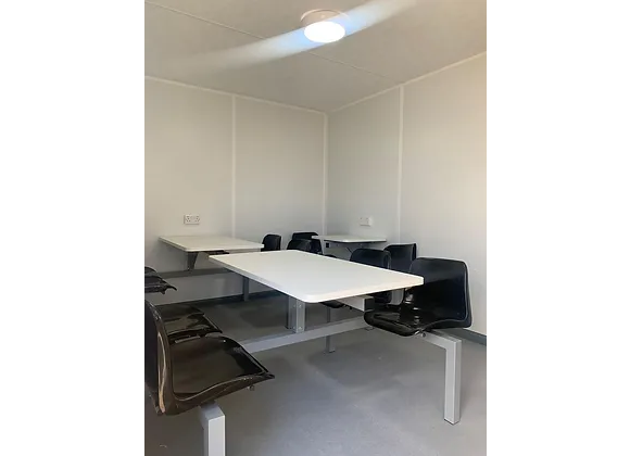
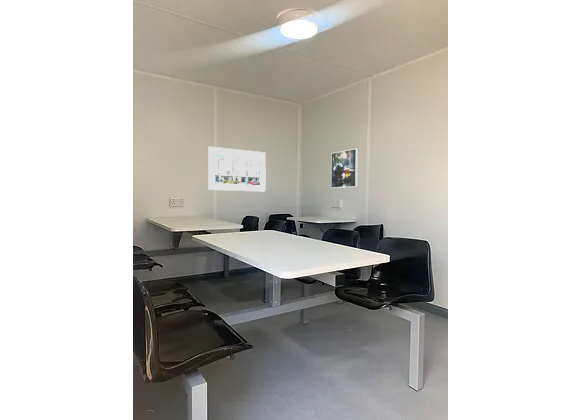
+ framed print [207,146,267,193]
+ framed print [330,148,359,189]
